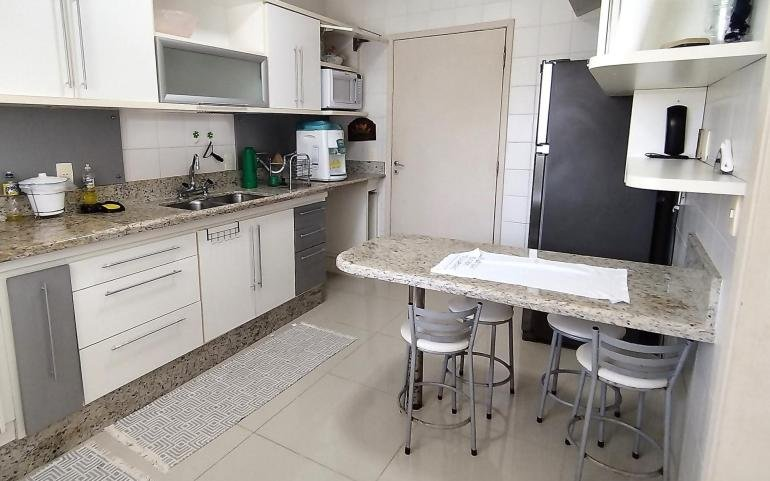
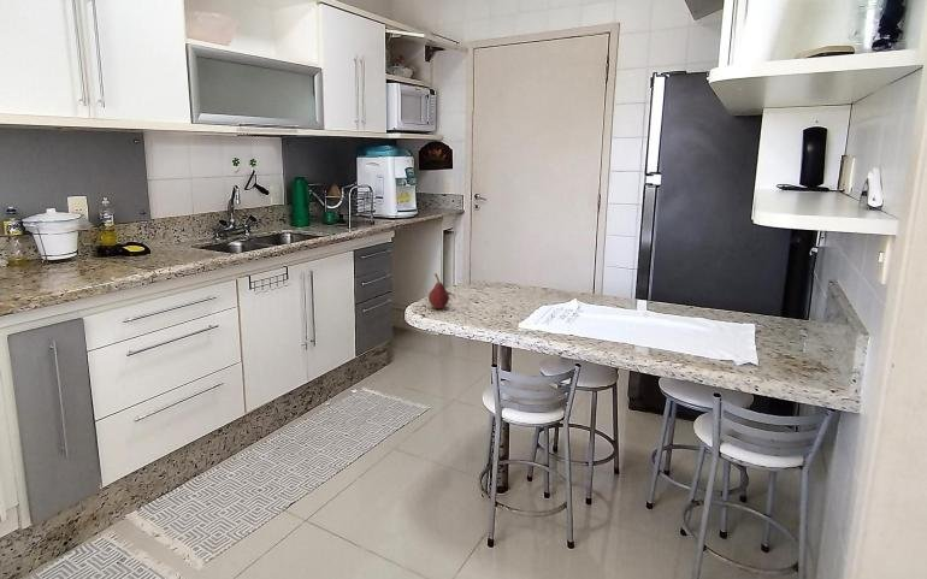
+ fruit [427,272,450,309]
